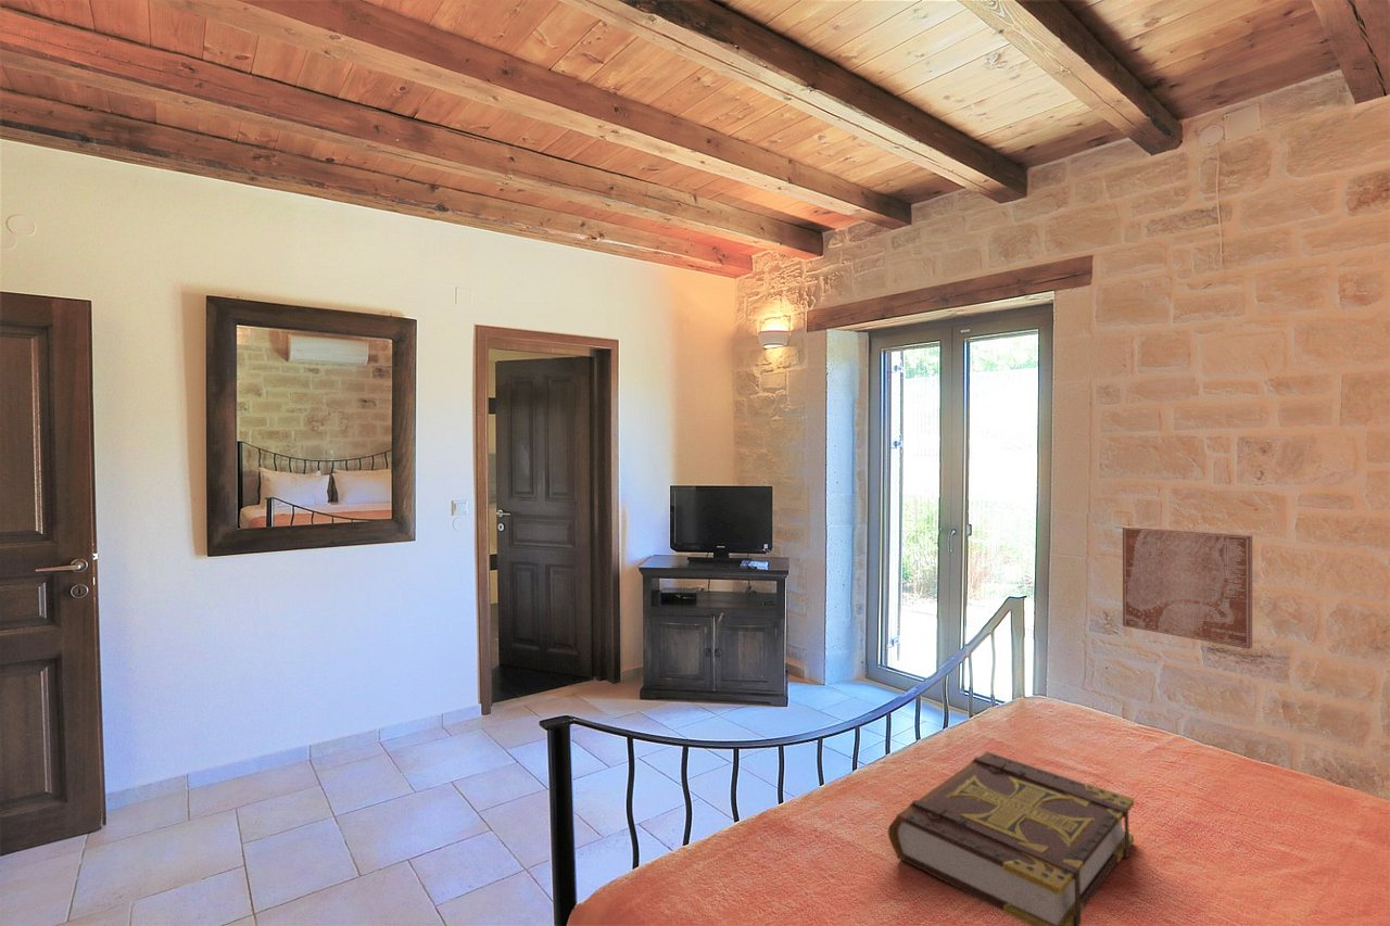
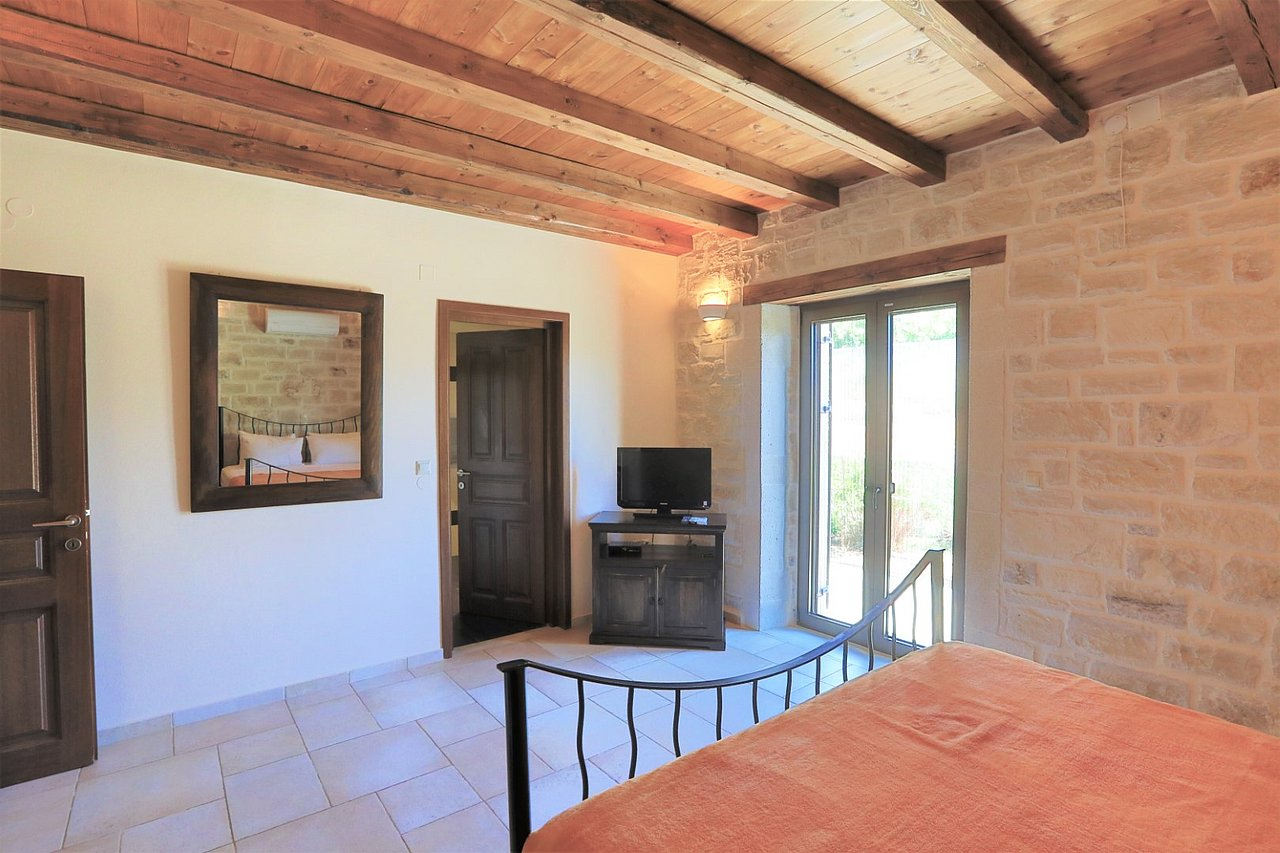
- book [887,751,1135,926]
- wall art [1122,525,1253,650]
